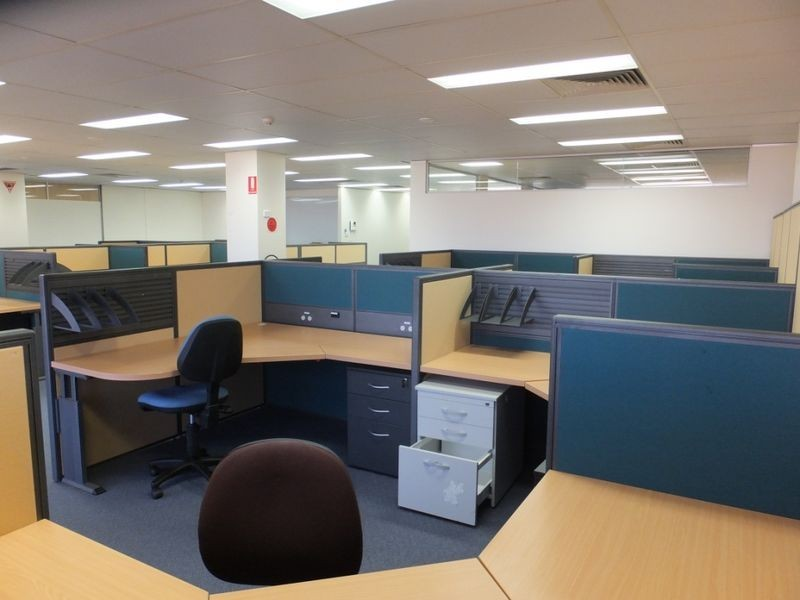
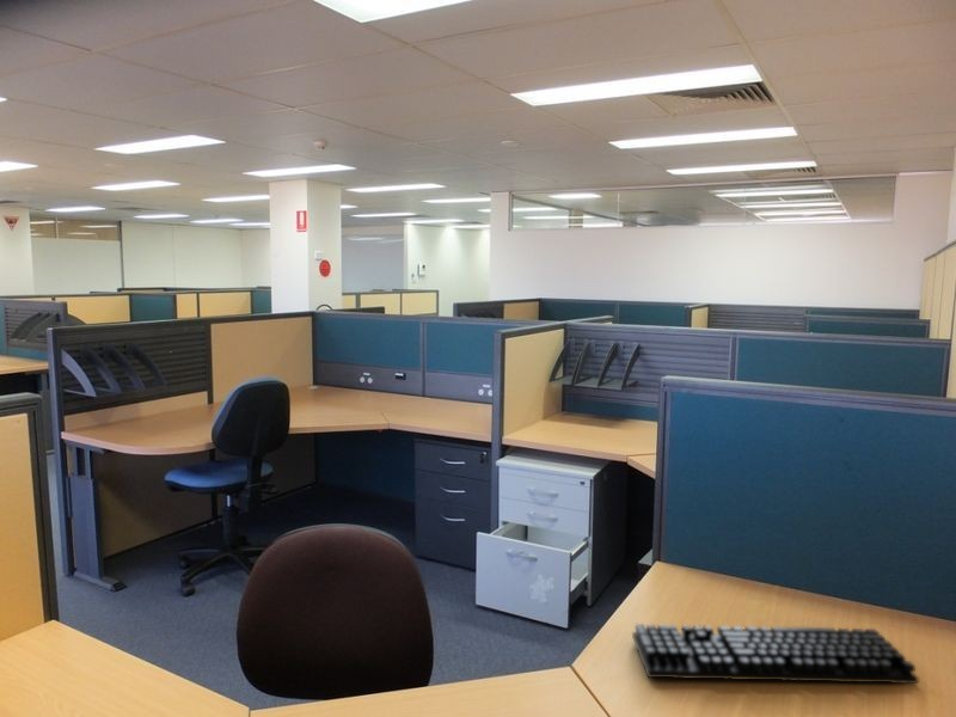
+ keyboard [631,623,920,685]
